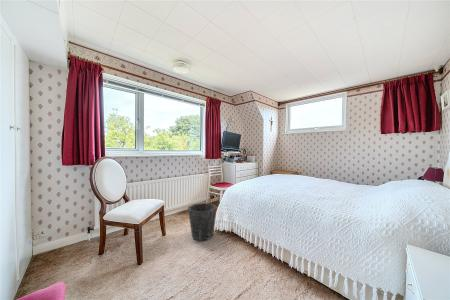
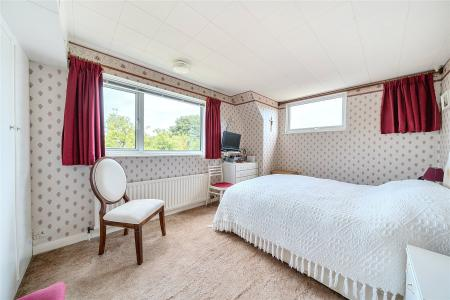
- waste bin [187,202,218,242]
